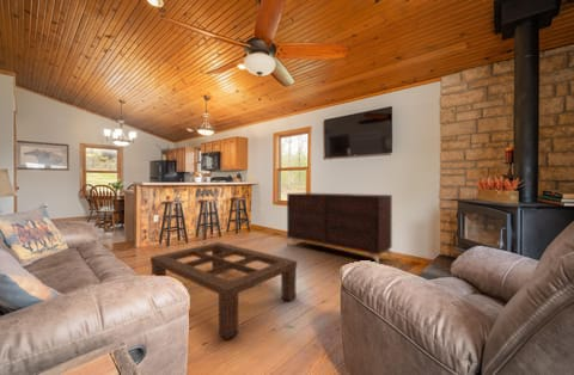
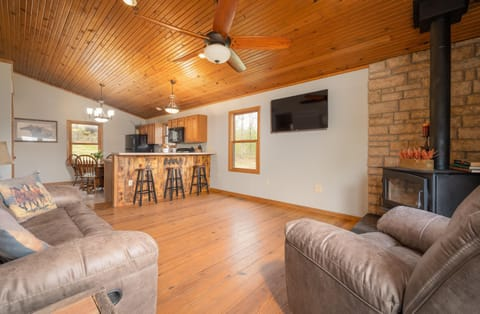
- sideboard [286,192,393,264]
- coffee table [149,241,298,340]
